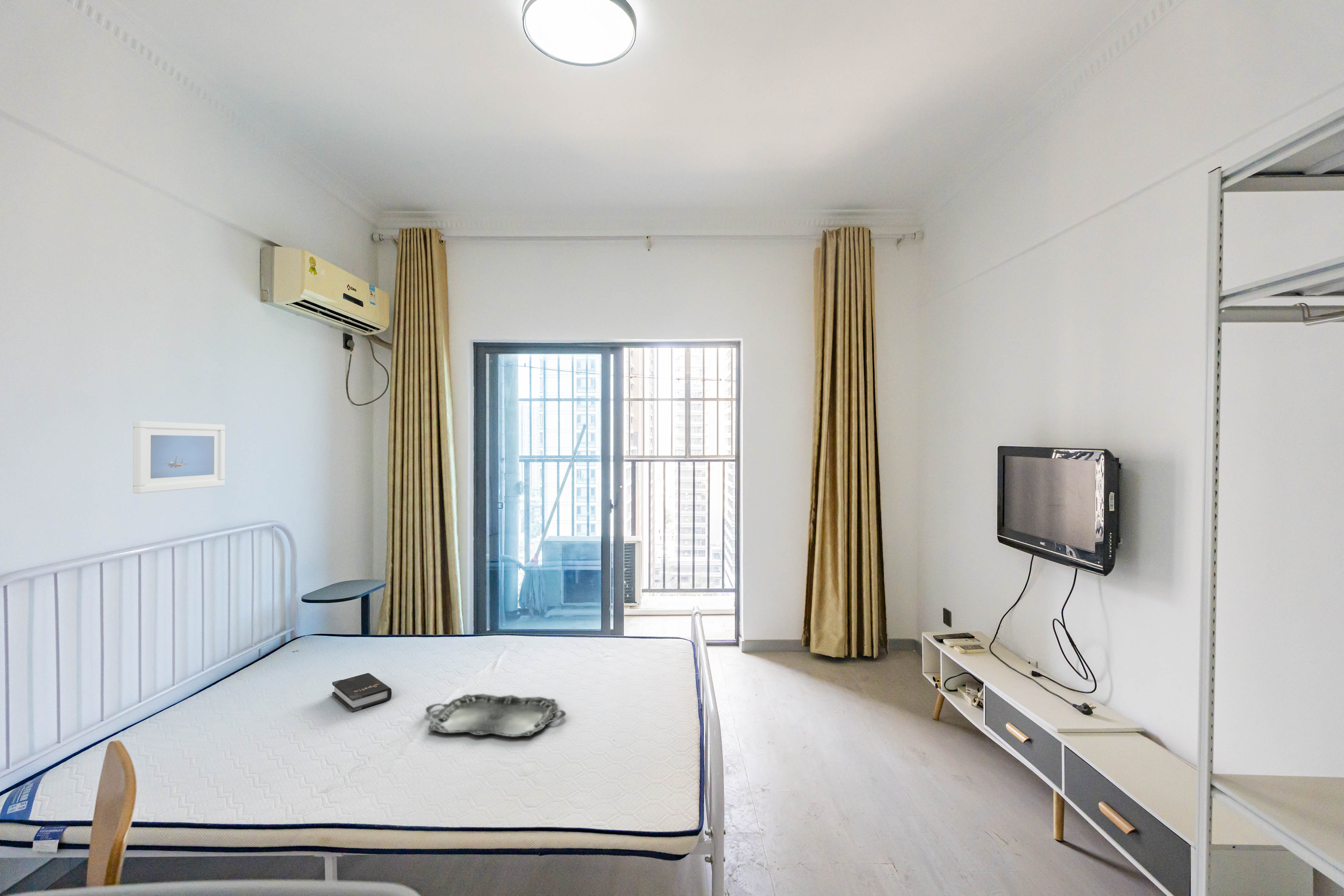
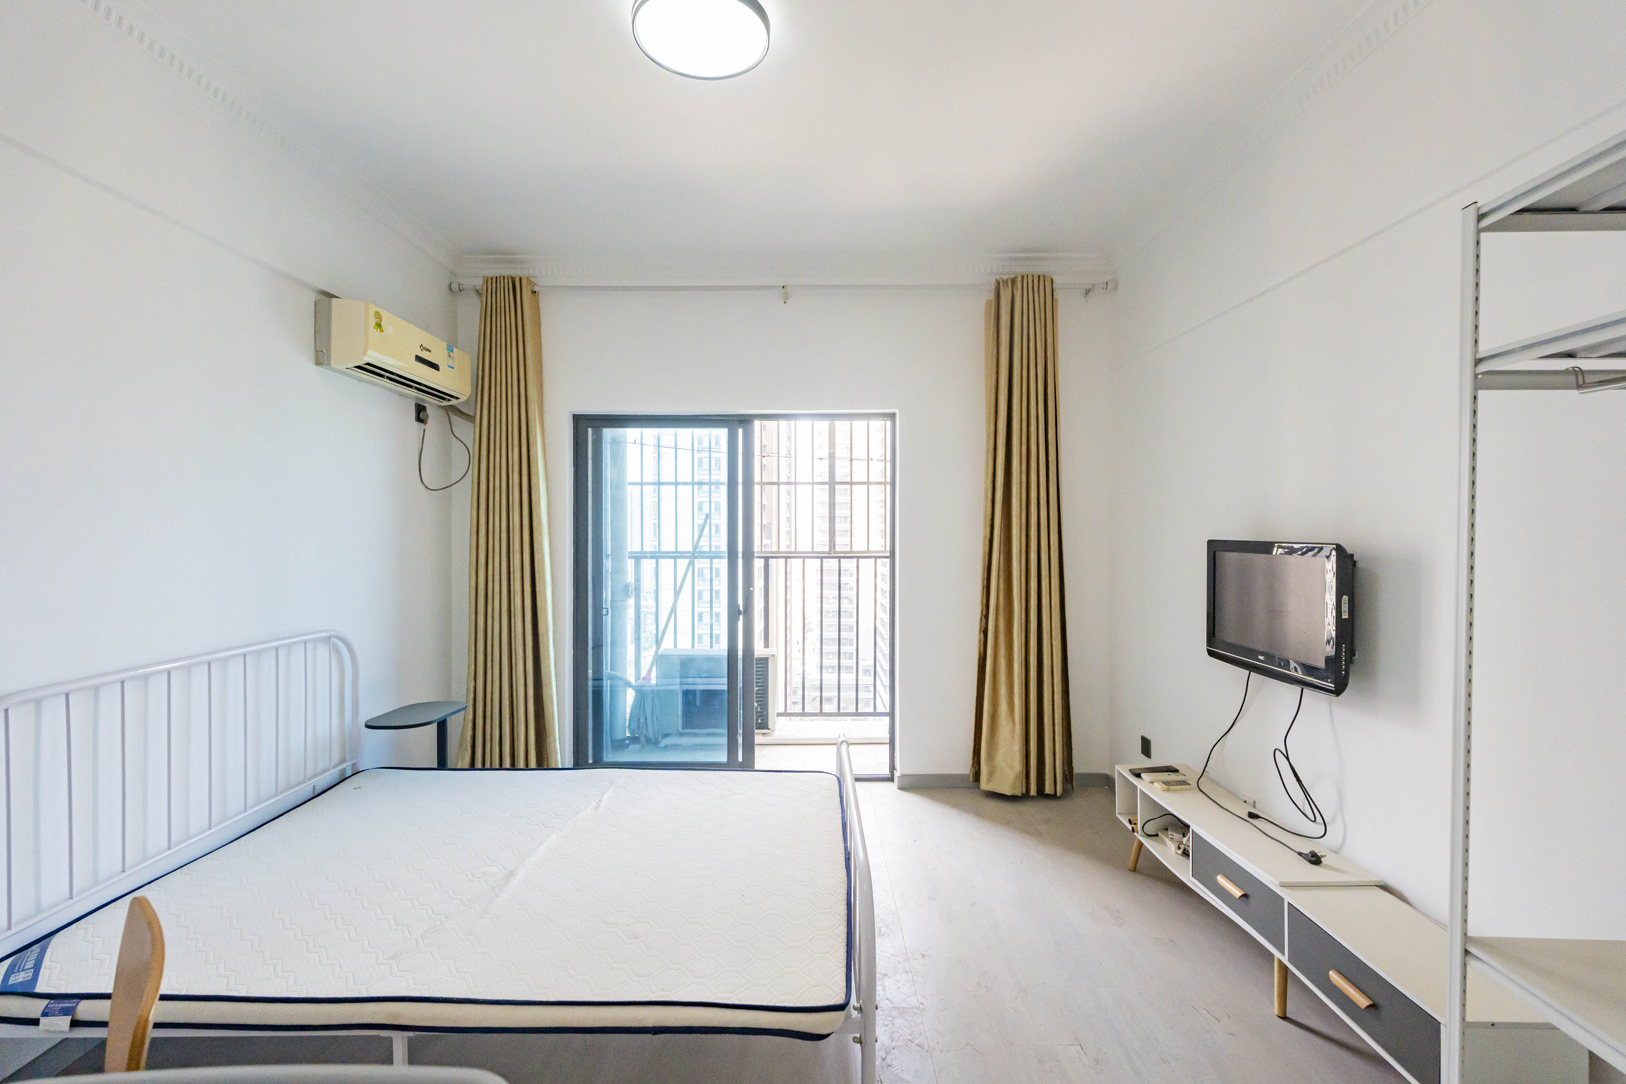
- hardback book [332,673,392,712]
- serving tray [425,693,567,737]
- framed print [133,420,225,494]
